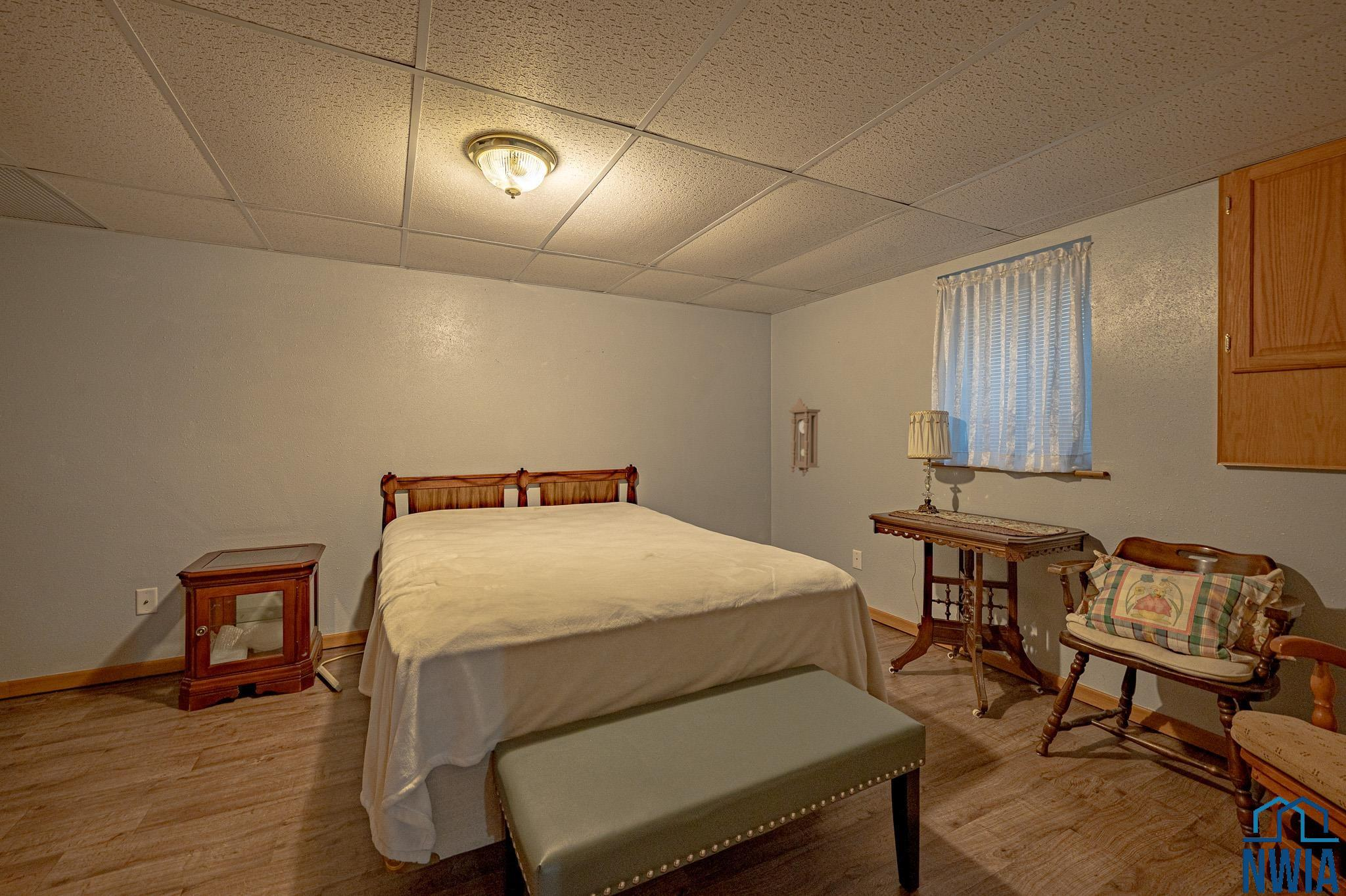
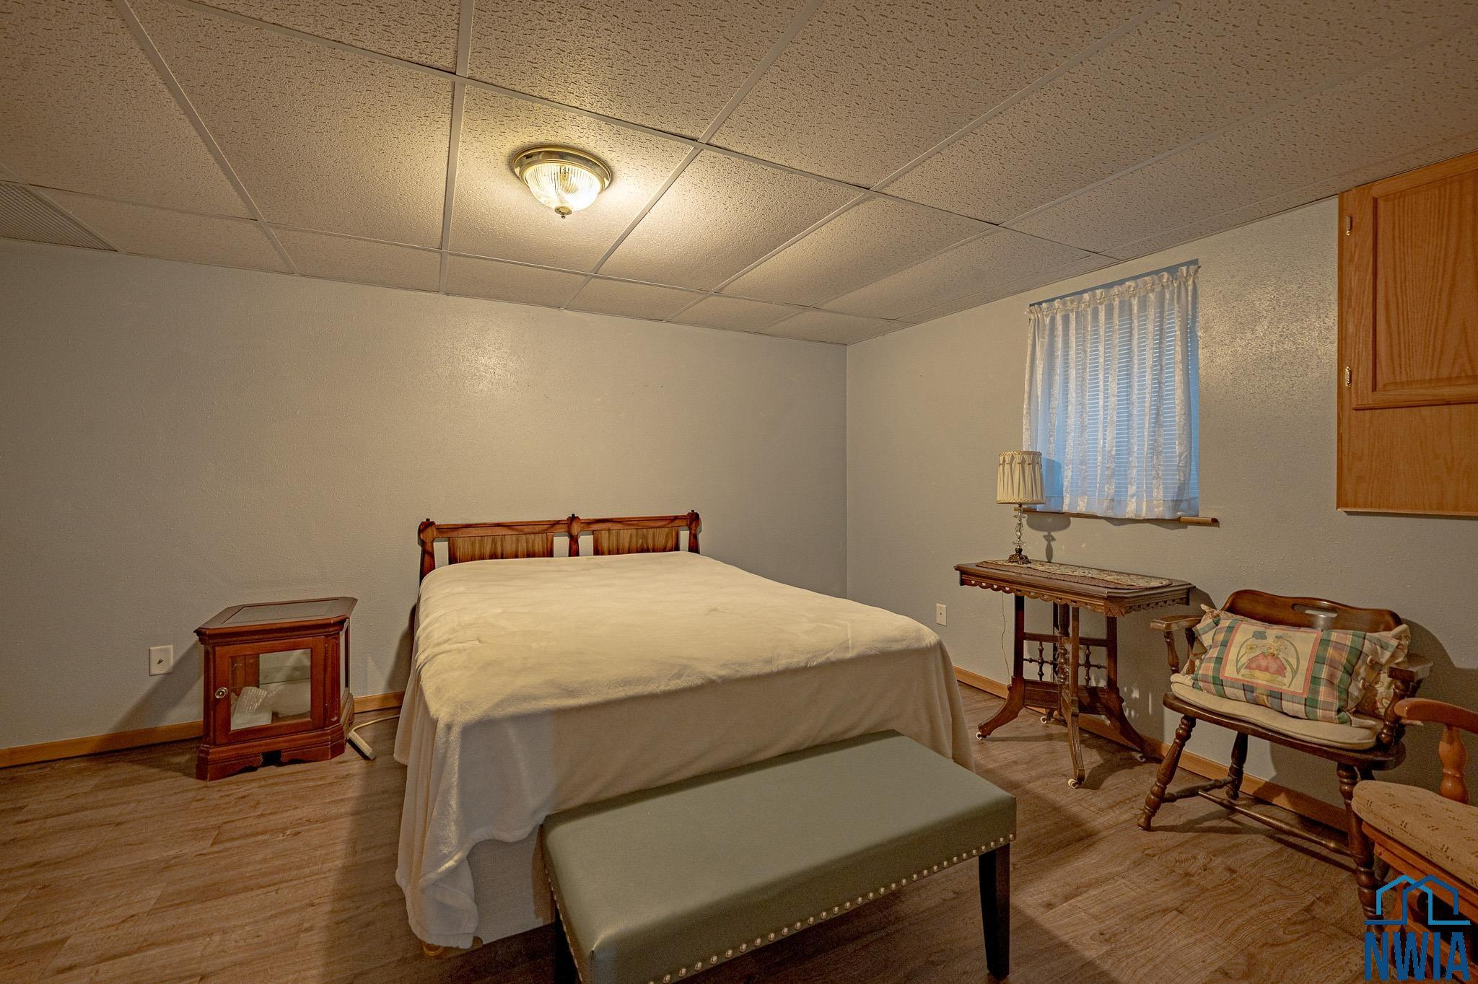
- pendulum clock [788,397,822,478]
